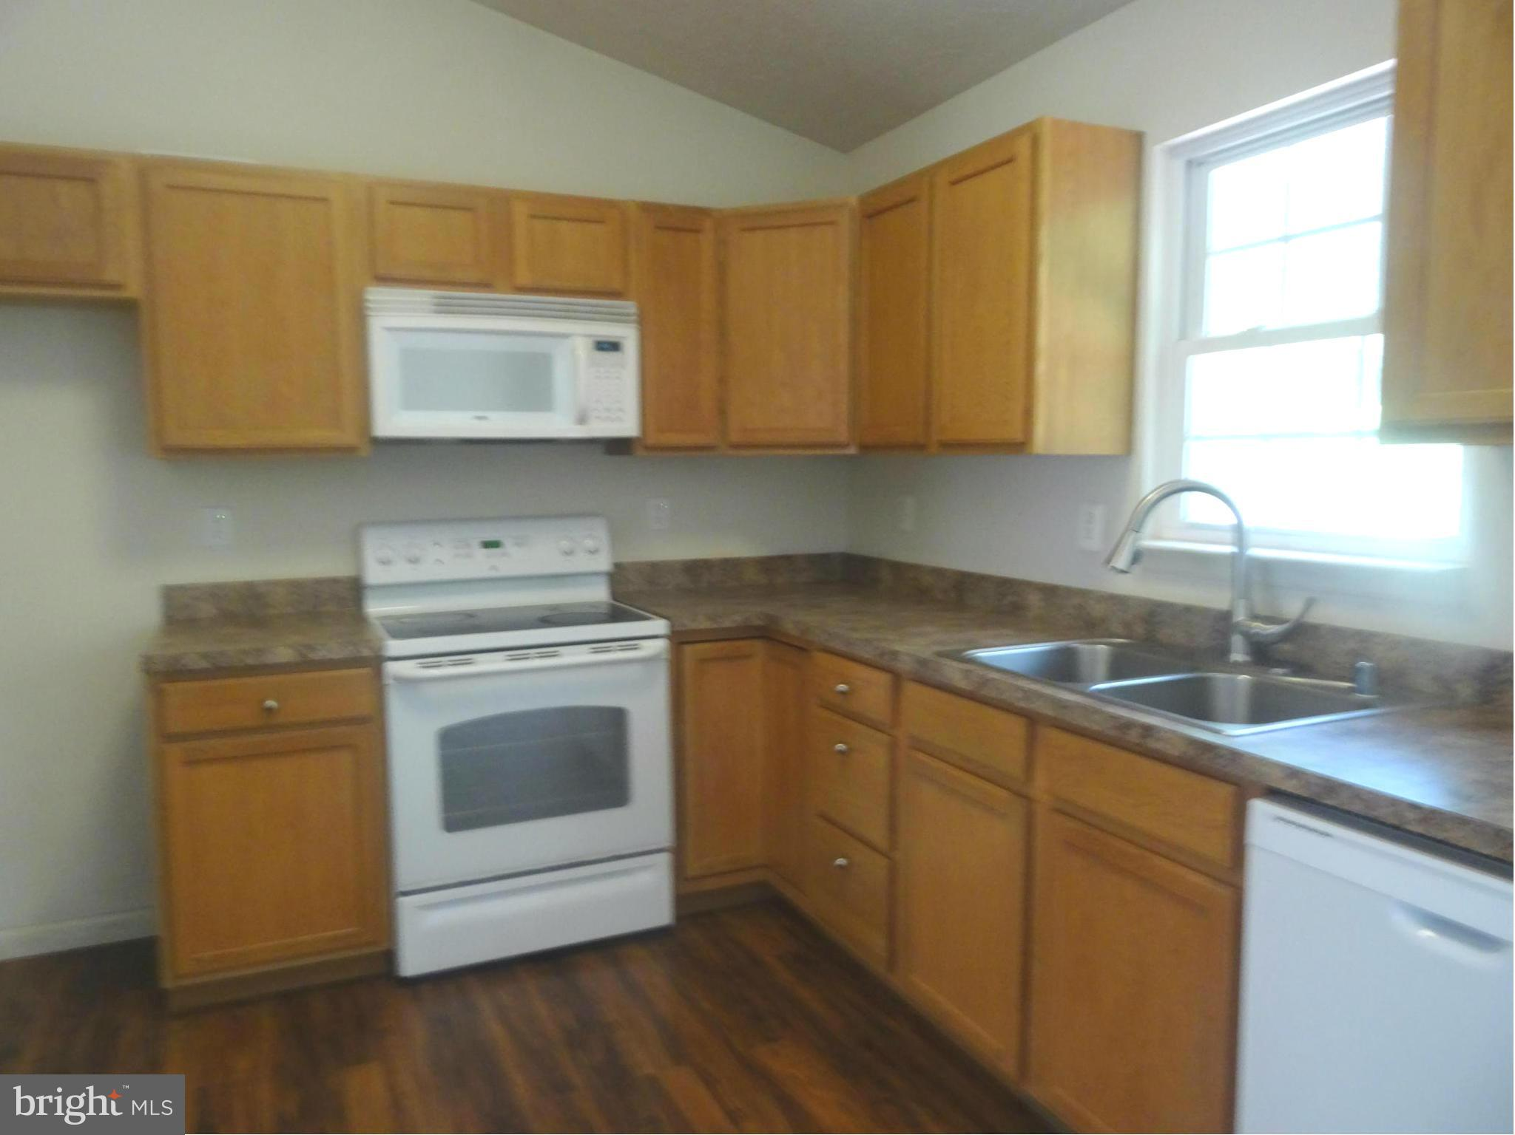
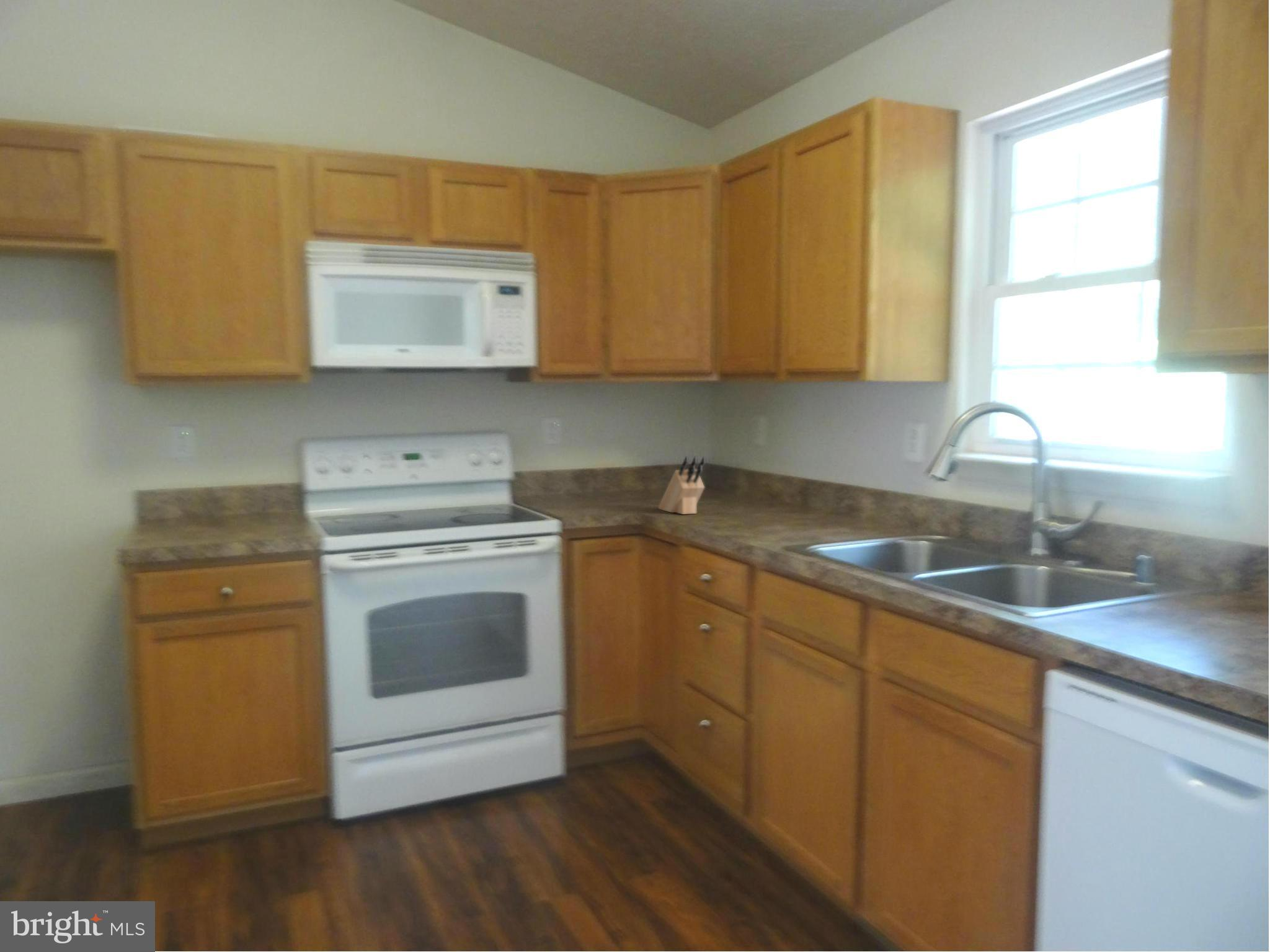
+ knife block [658,456,706,515]
